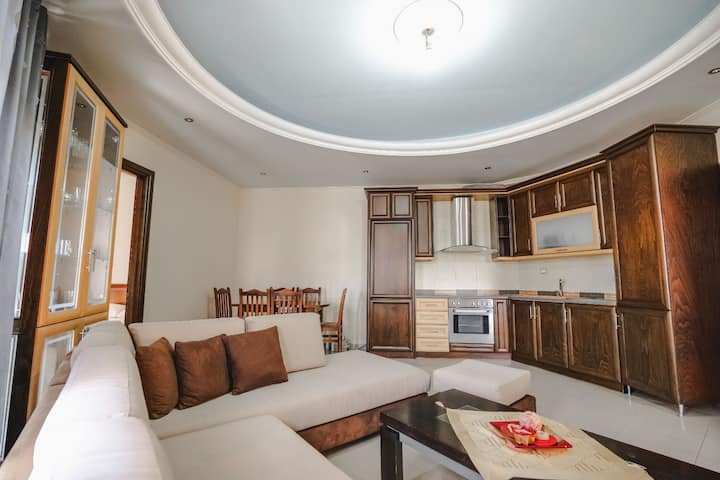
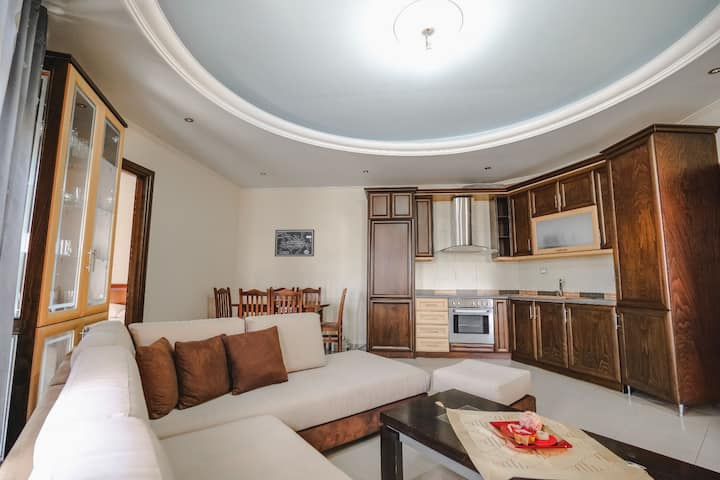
+ wall art [274,229,315,257]
